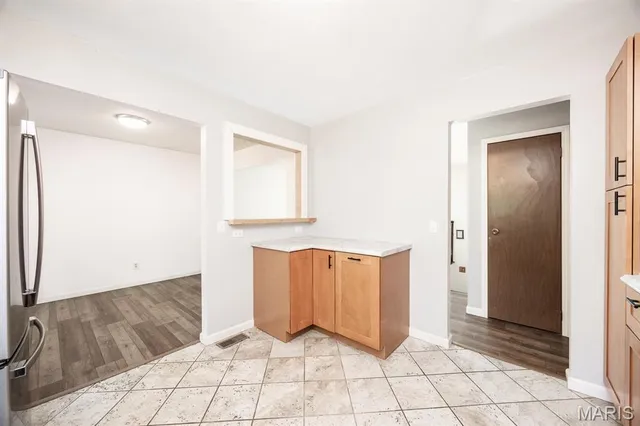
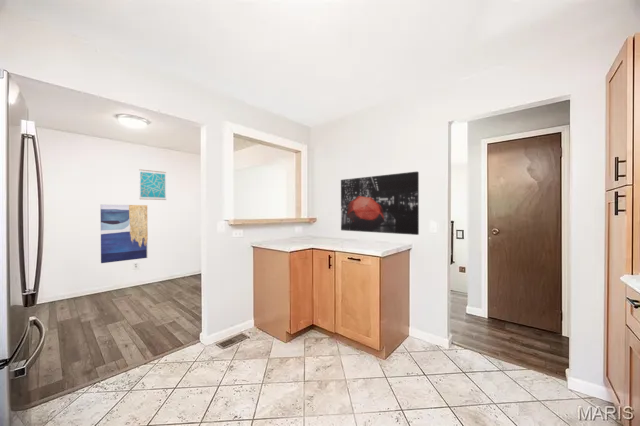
+ wall art [100,204,149,264]
+ wall art [138,168,167,201]
+ wall art [340,171,420,236]
